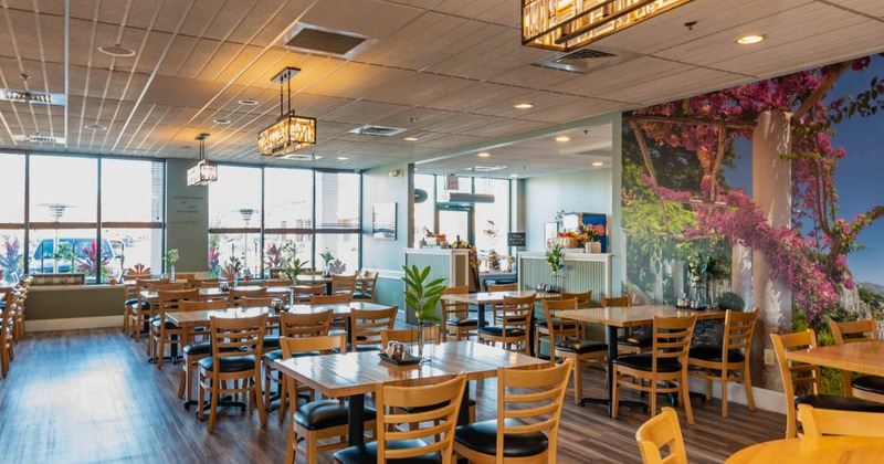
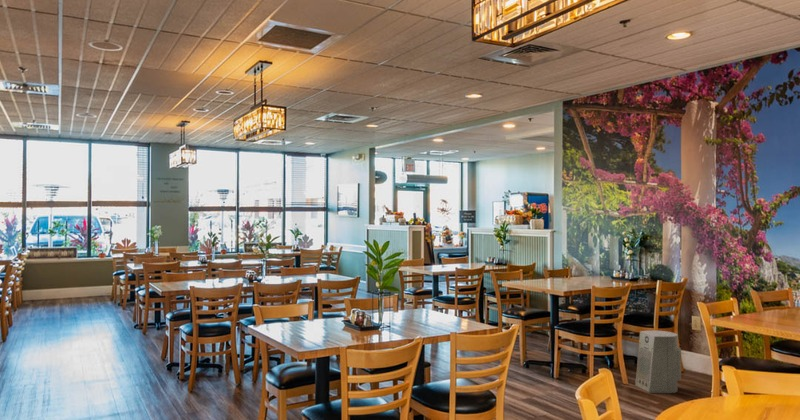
+ fan [634,329,682,394]
